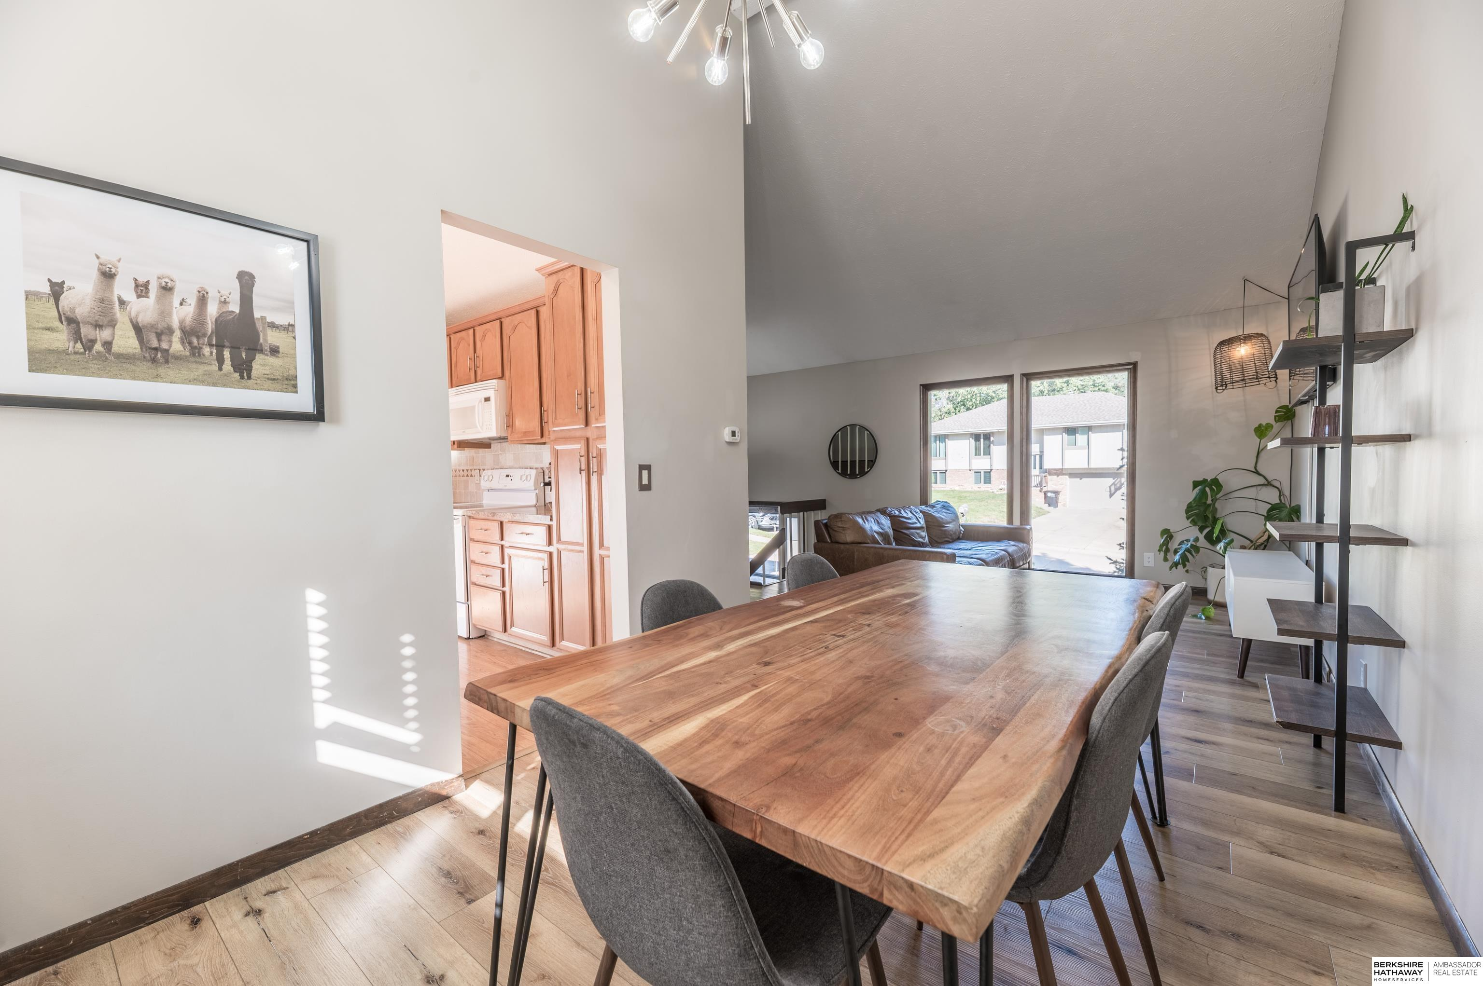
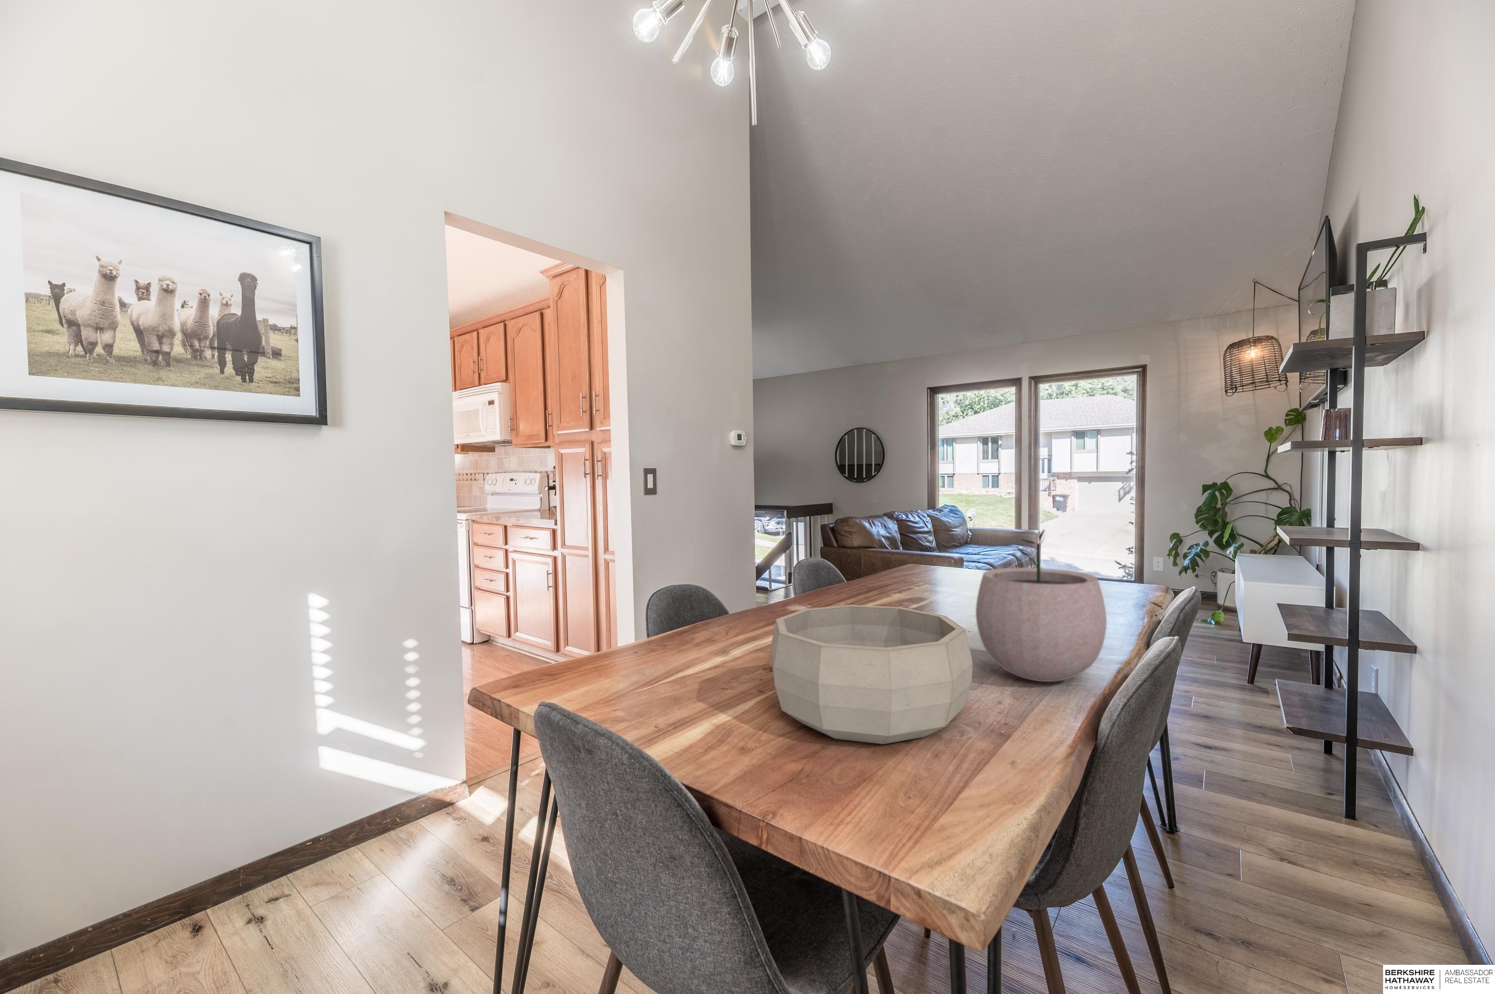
+ plant pot [976,529,1108,682]
+ decorative bowl [770,605,973,744]
